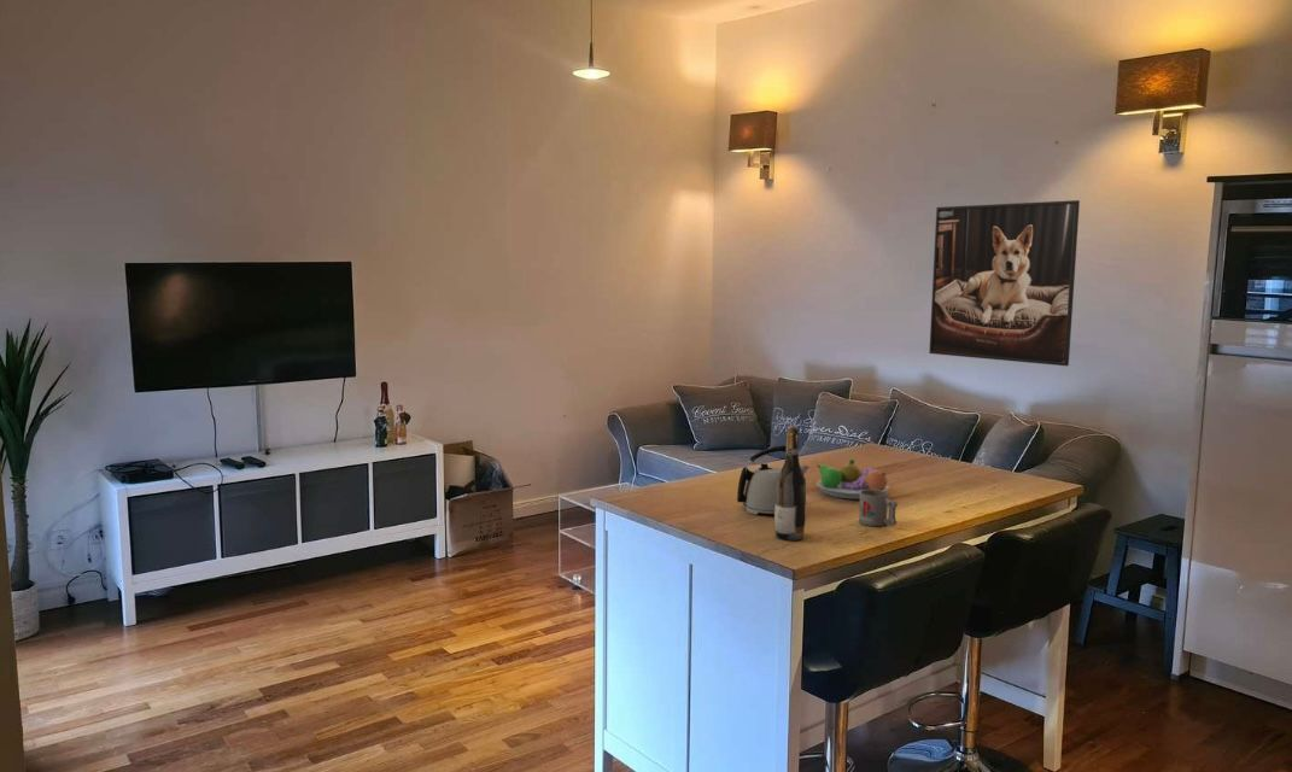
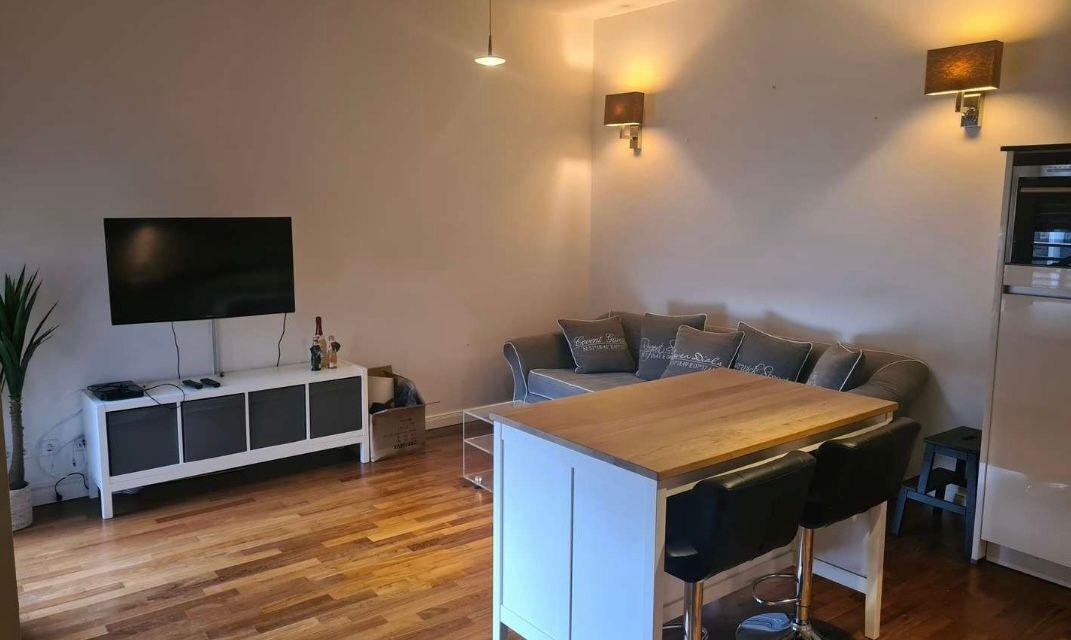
- fruit bowl [814,458,890,501]
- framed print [928,199,1081,367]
- kettle [736,444,811,515]
- wine bottle [773,426,807,542]
- mug [858,490,899,527]
